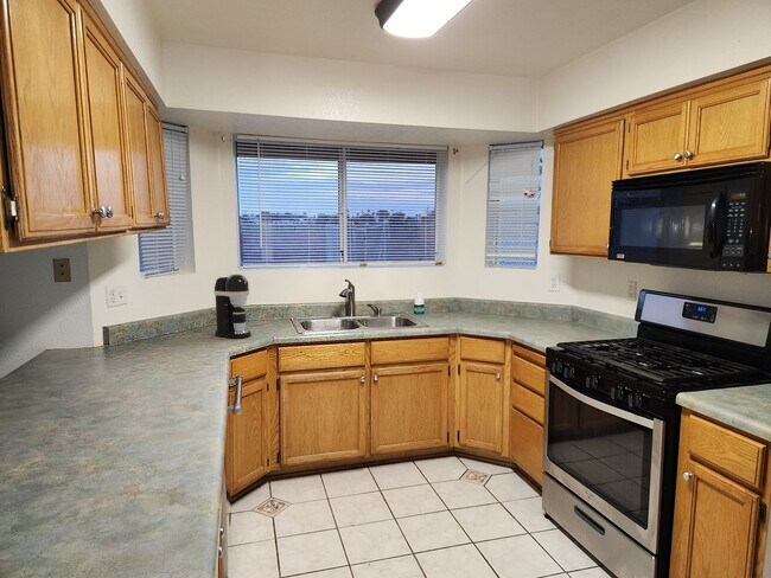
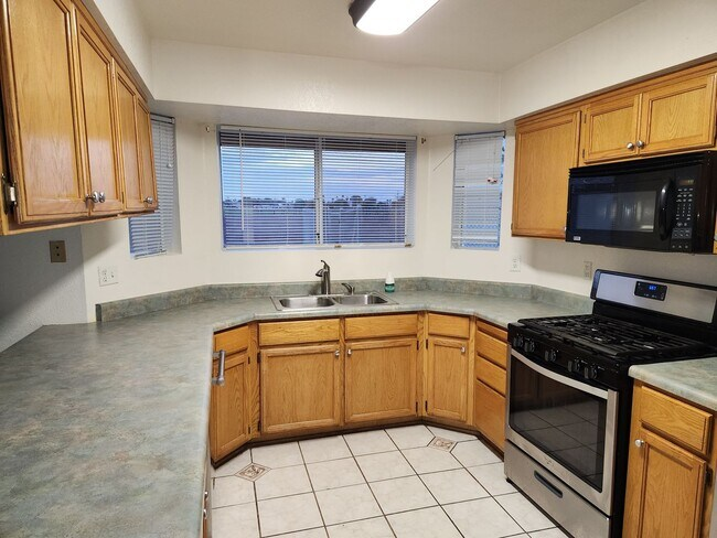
- coffee maker [212,274,253,340]
